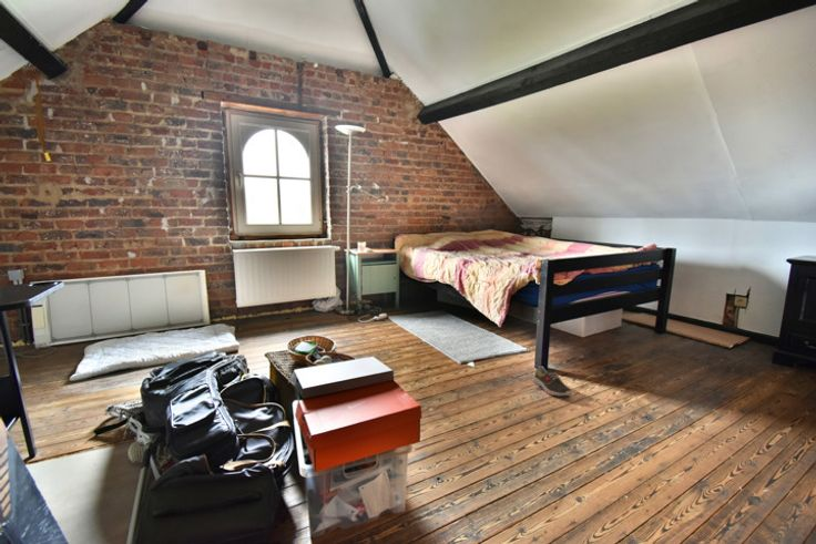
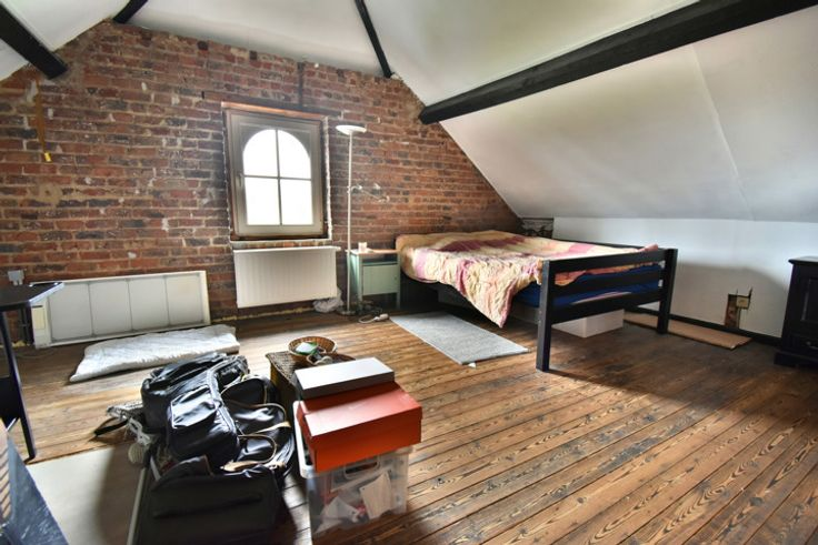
- shoe [532,366,573,397]
